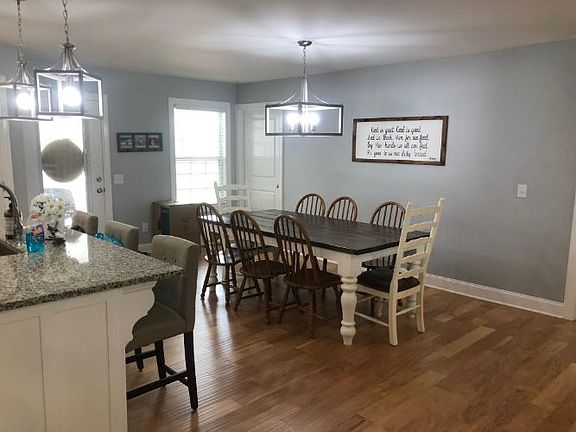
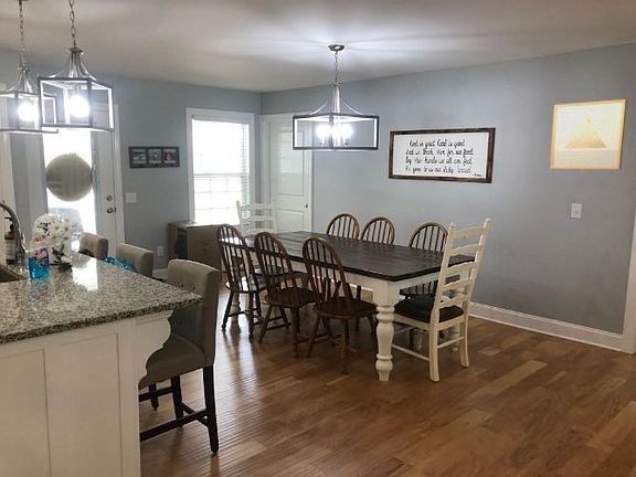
+ wall art [549,98,628,170]
